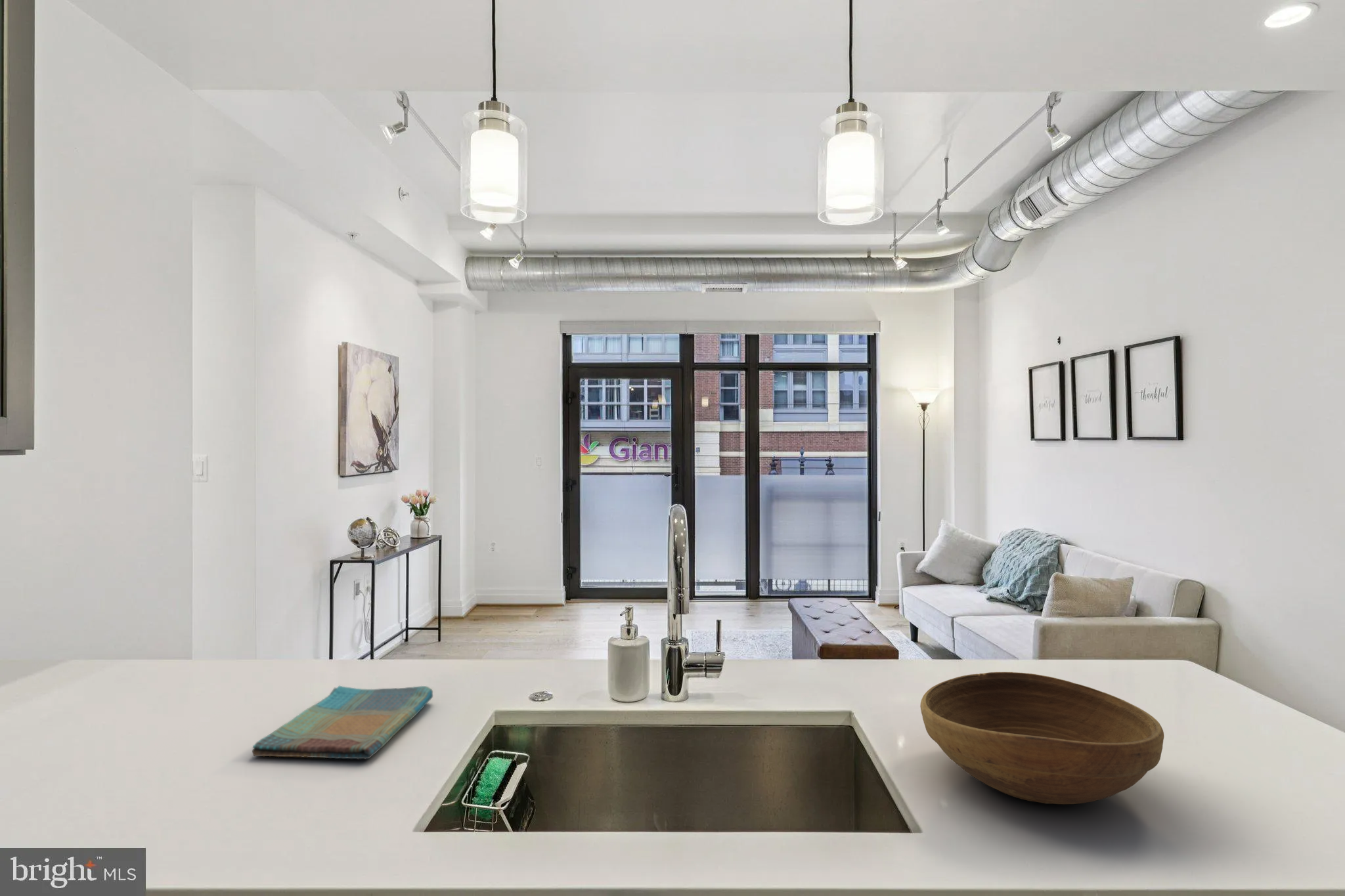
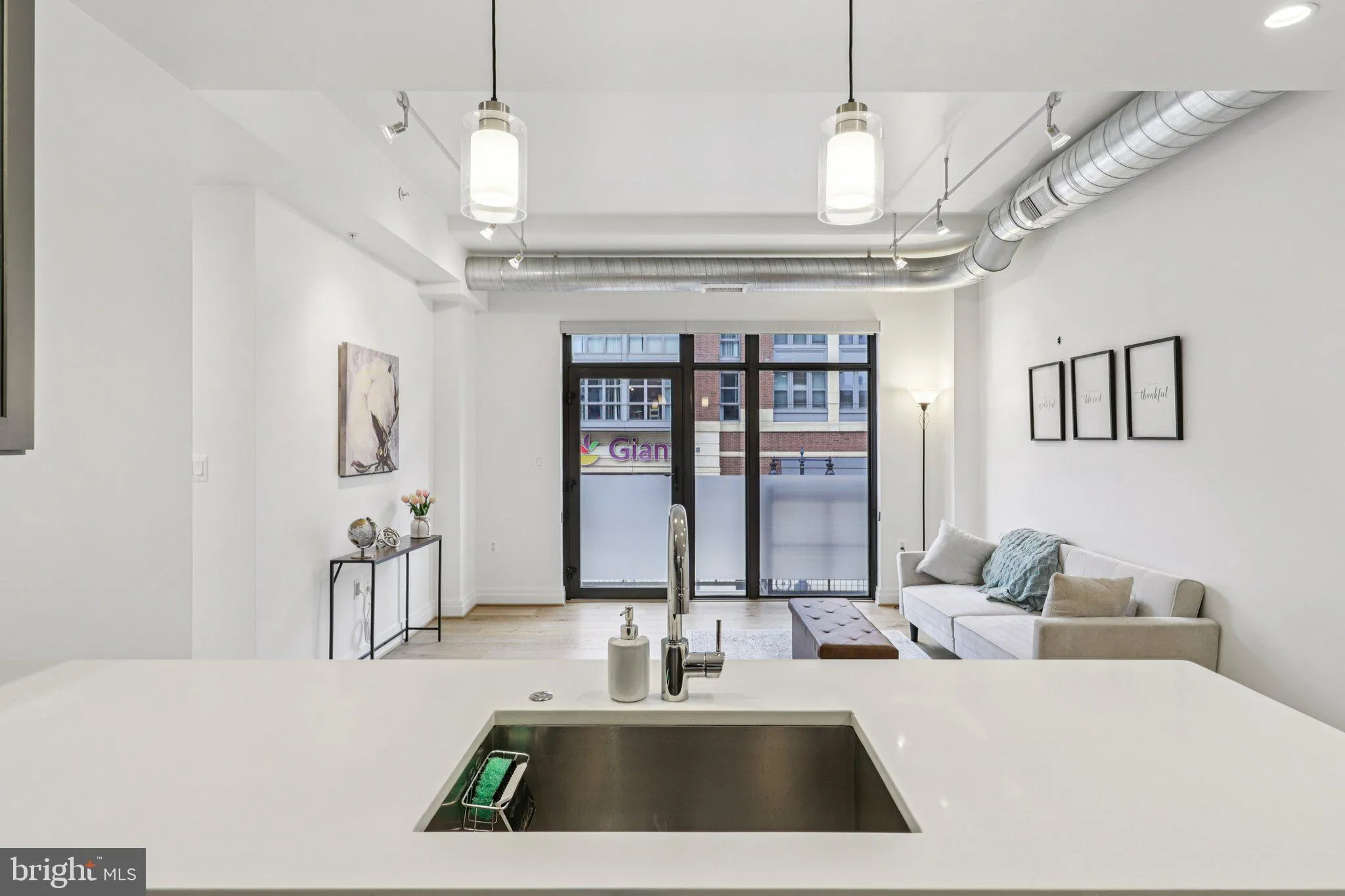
- bowl [919,672,1164,805]
- dish towel [252,685,433,760]
